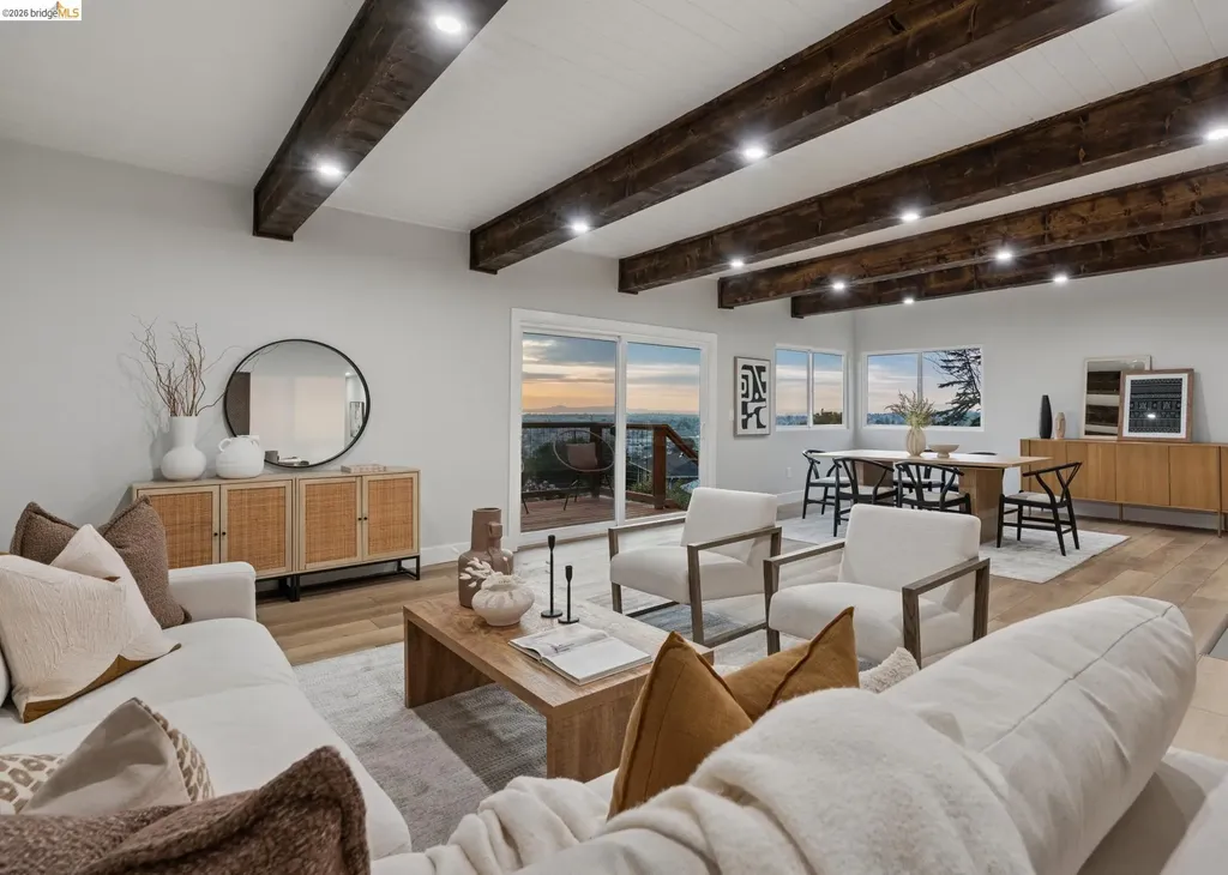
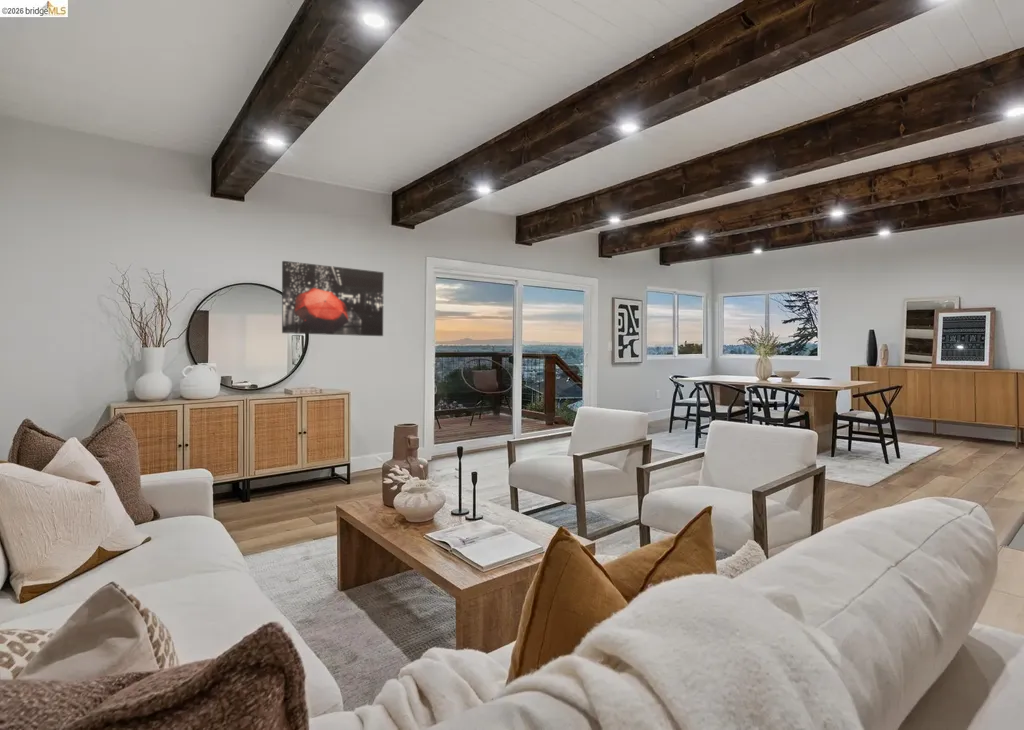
+ wall art [281,260,385,337]
